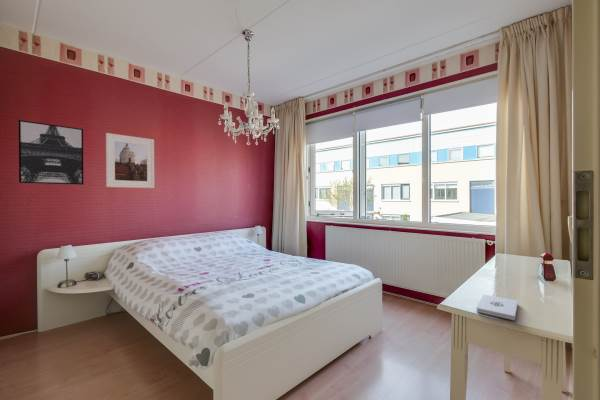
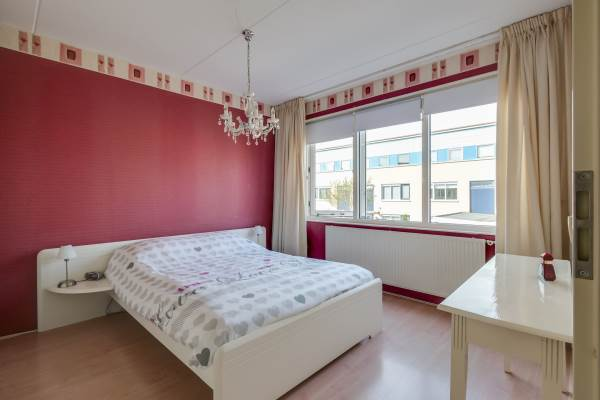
- wall art [18,119,84,186]
- notepad [475,294,519,321]
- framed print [105,132,155,189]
